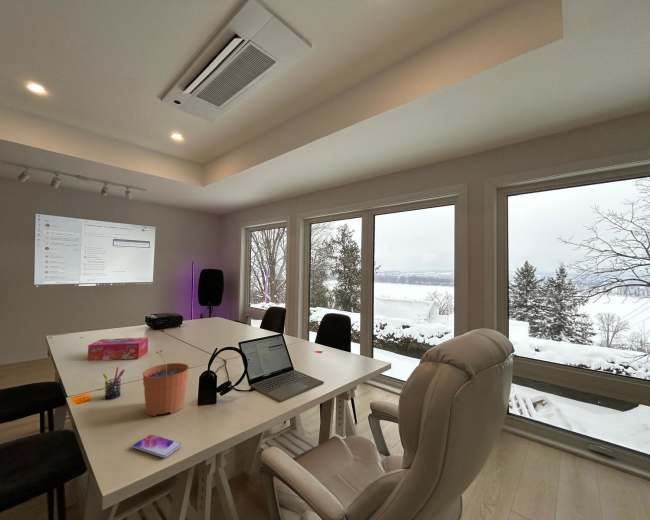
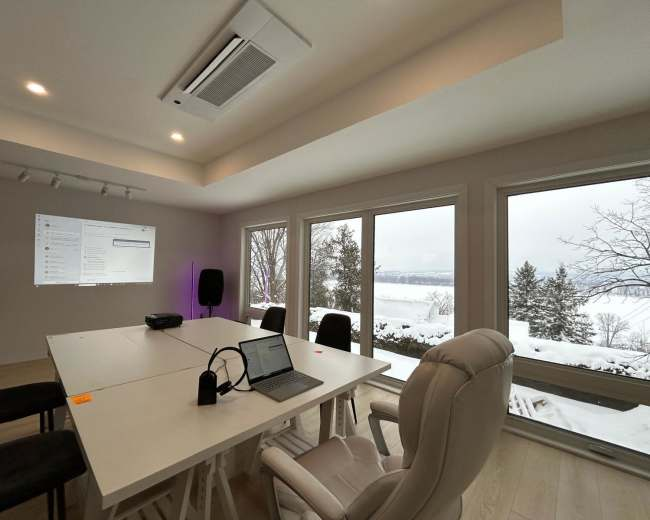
- smartphone [132,433,183,459]
- pen holder [102,366,125,400]
- tissue box [87,336,149,362]
- plant pot [142,349,190,417]
